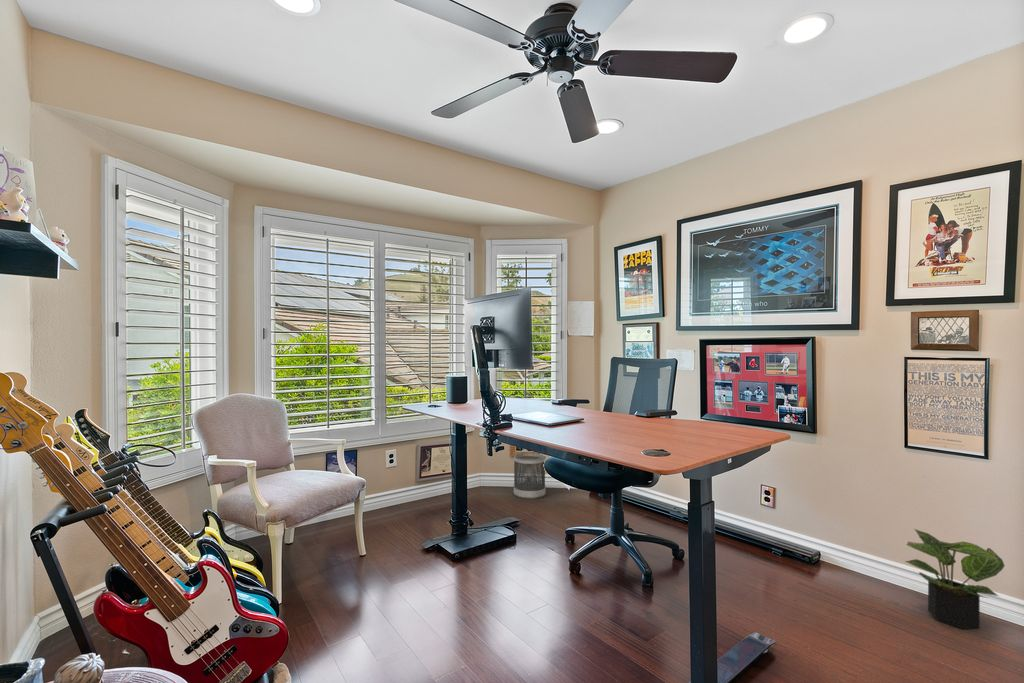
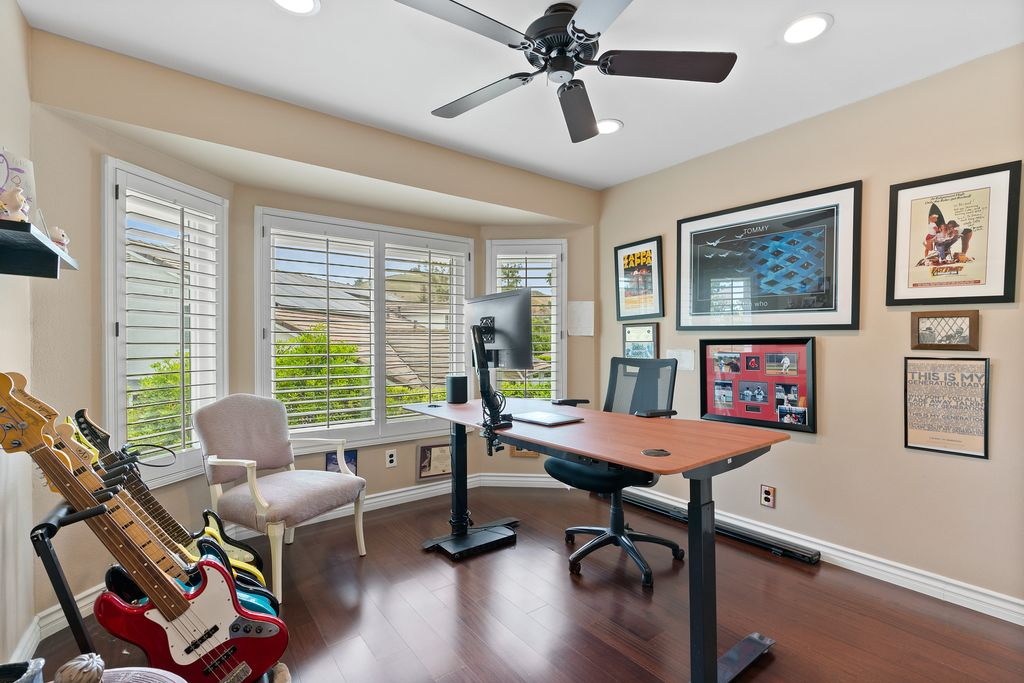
- potted plant [904,528,1005,630]
- wastebasket [513,451,547,500]
